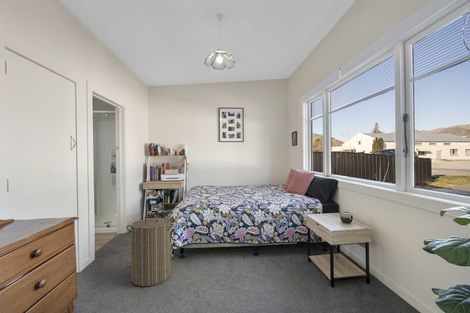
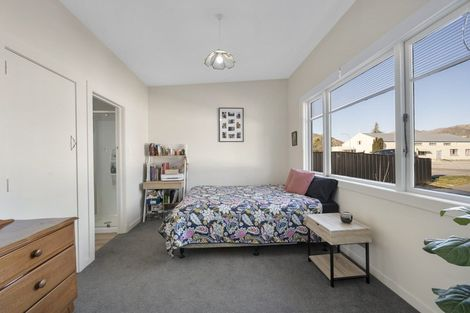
- laundry hamper [125,213,175,287]
